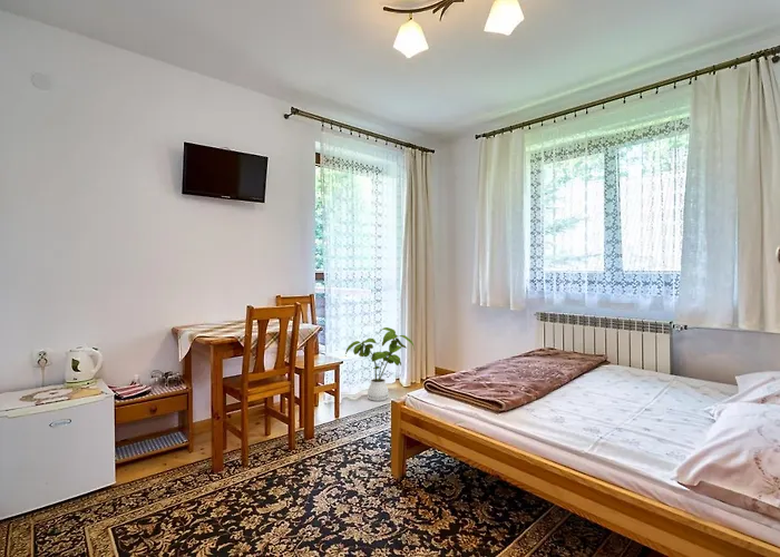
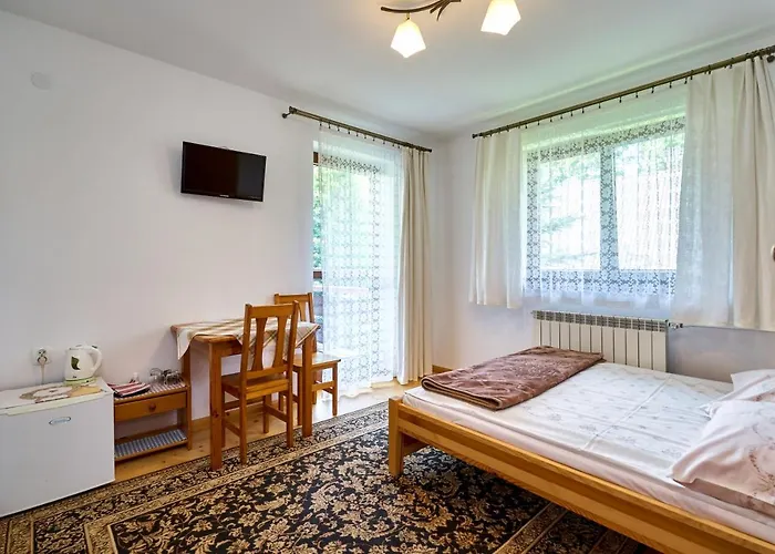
- house plant [344,326,416,402]
